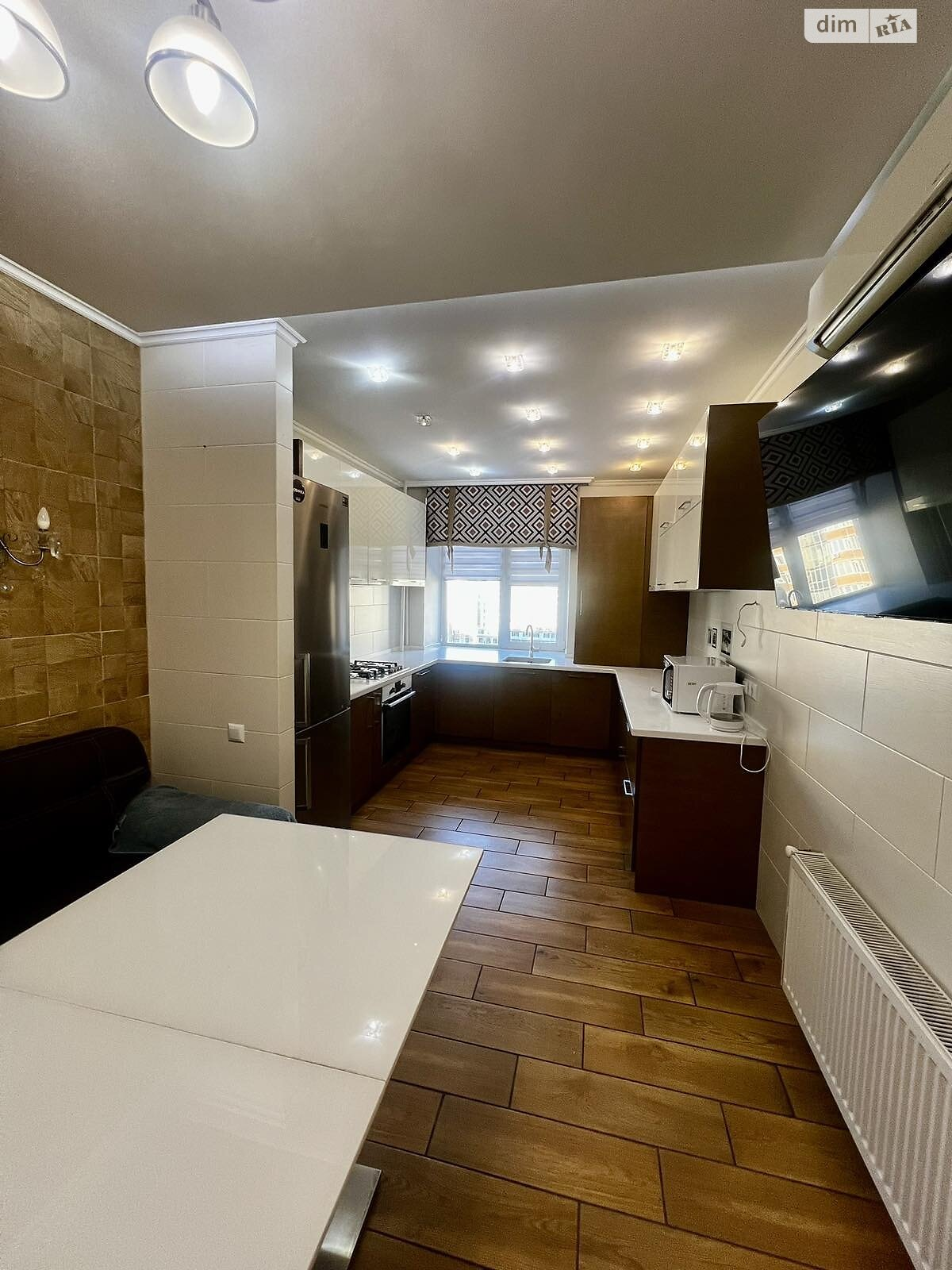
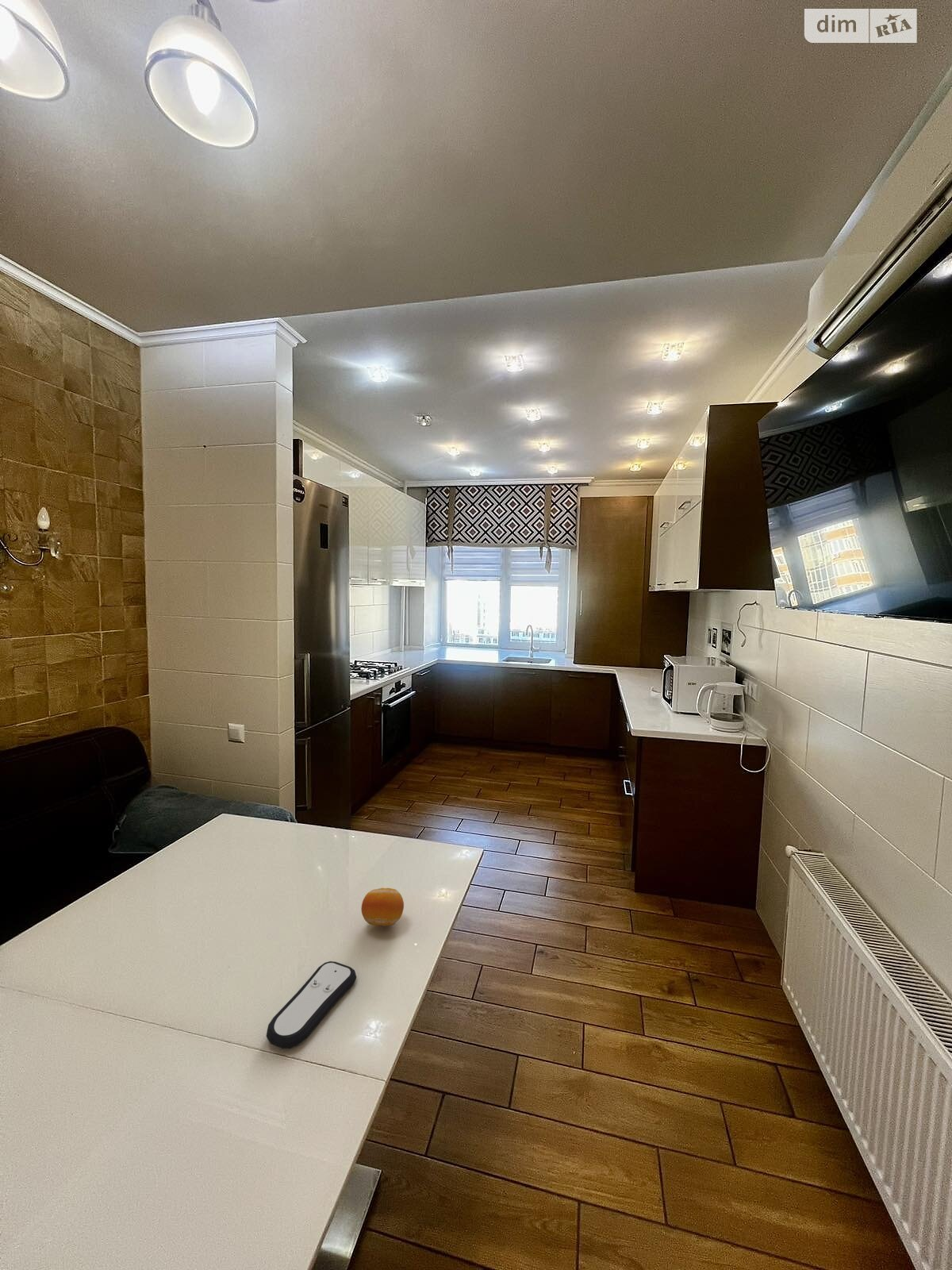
+ fruit [361,887,405,926]
+ remote control [266,960,357,1049]
